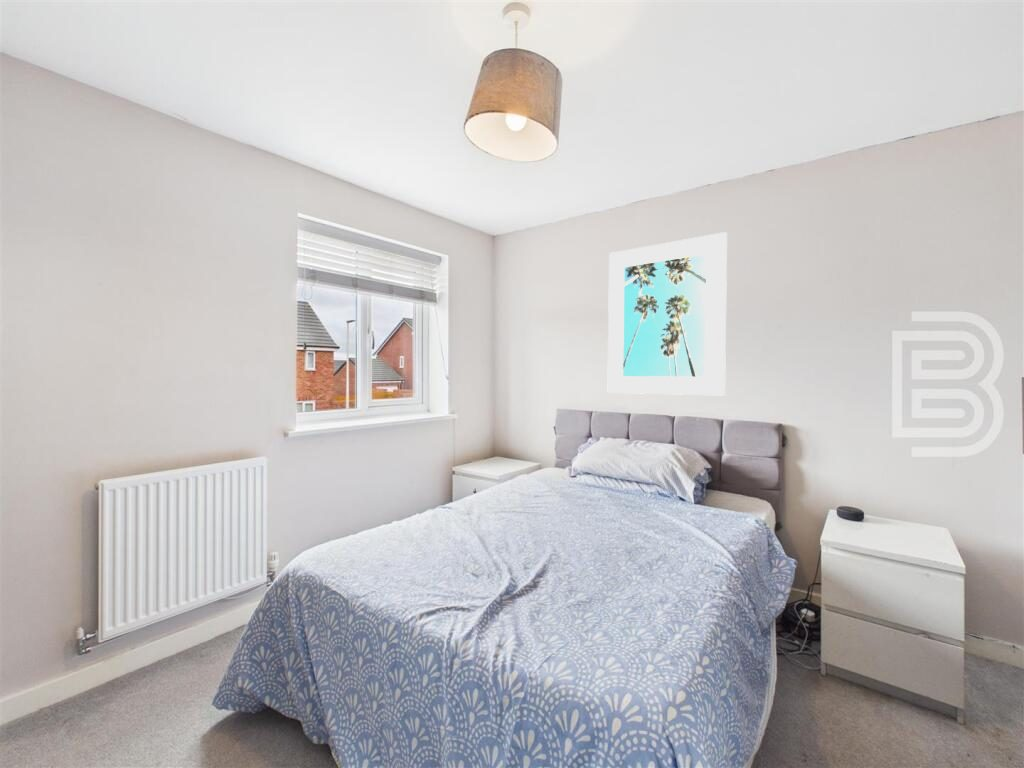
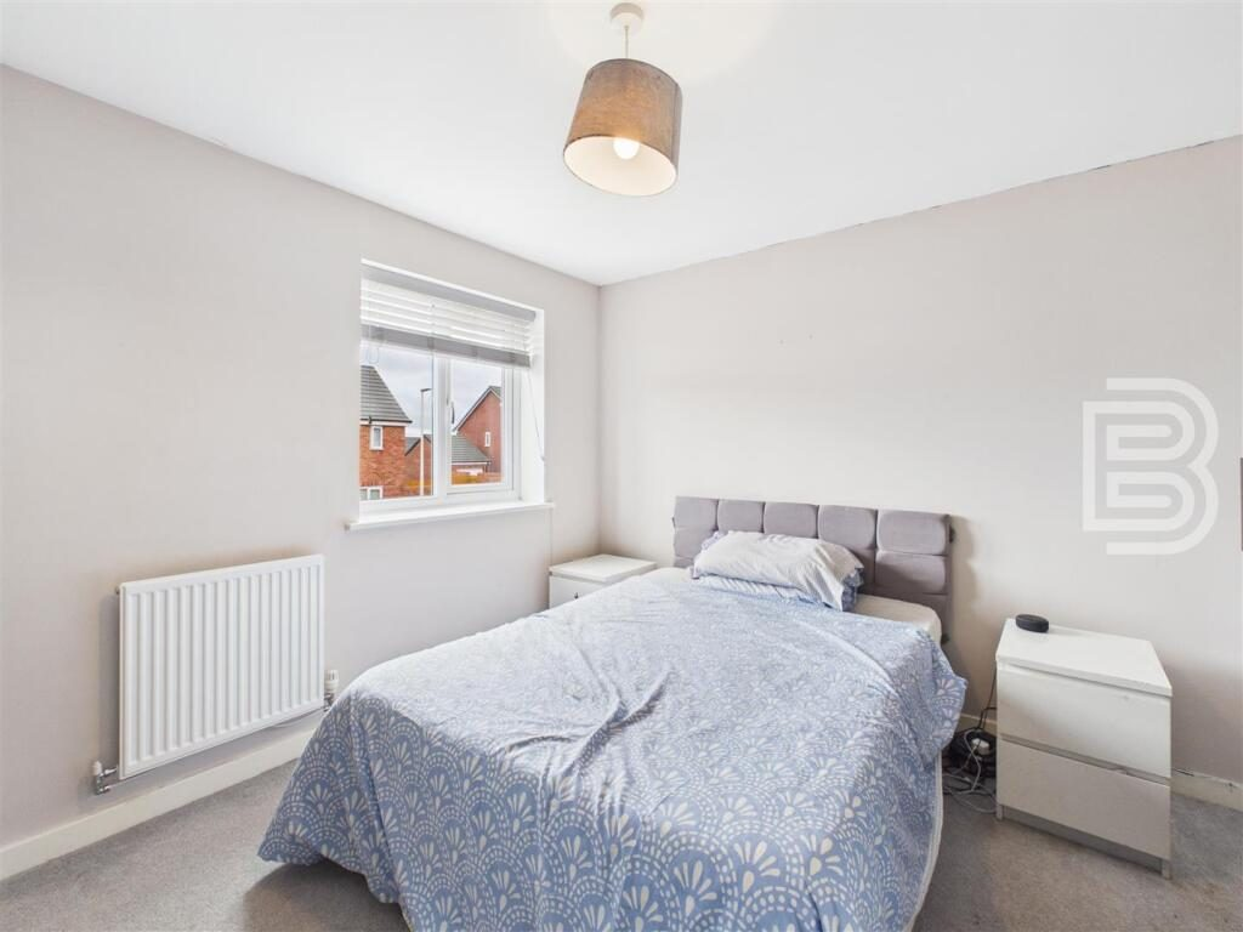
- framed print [607,231,728,397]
